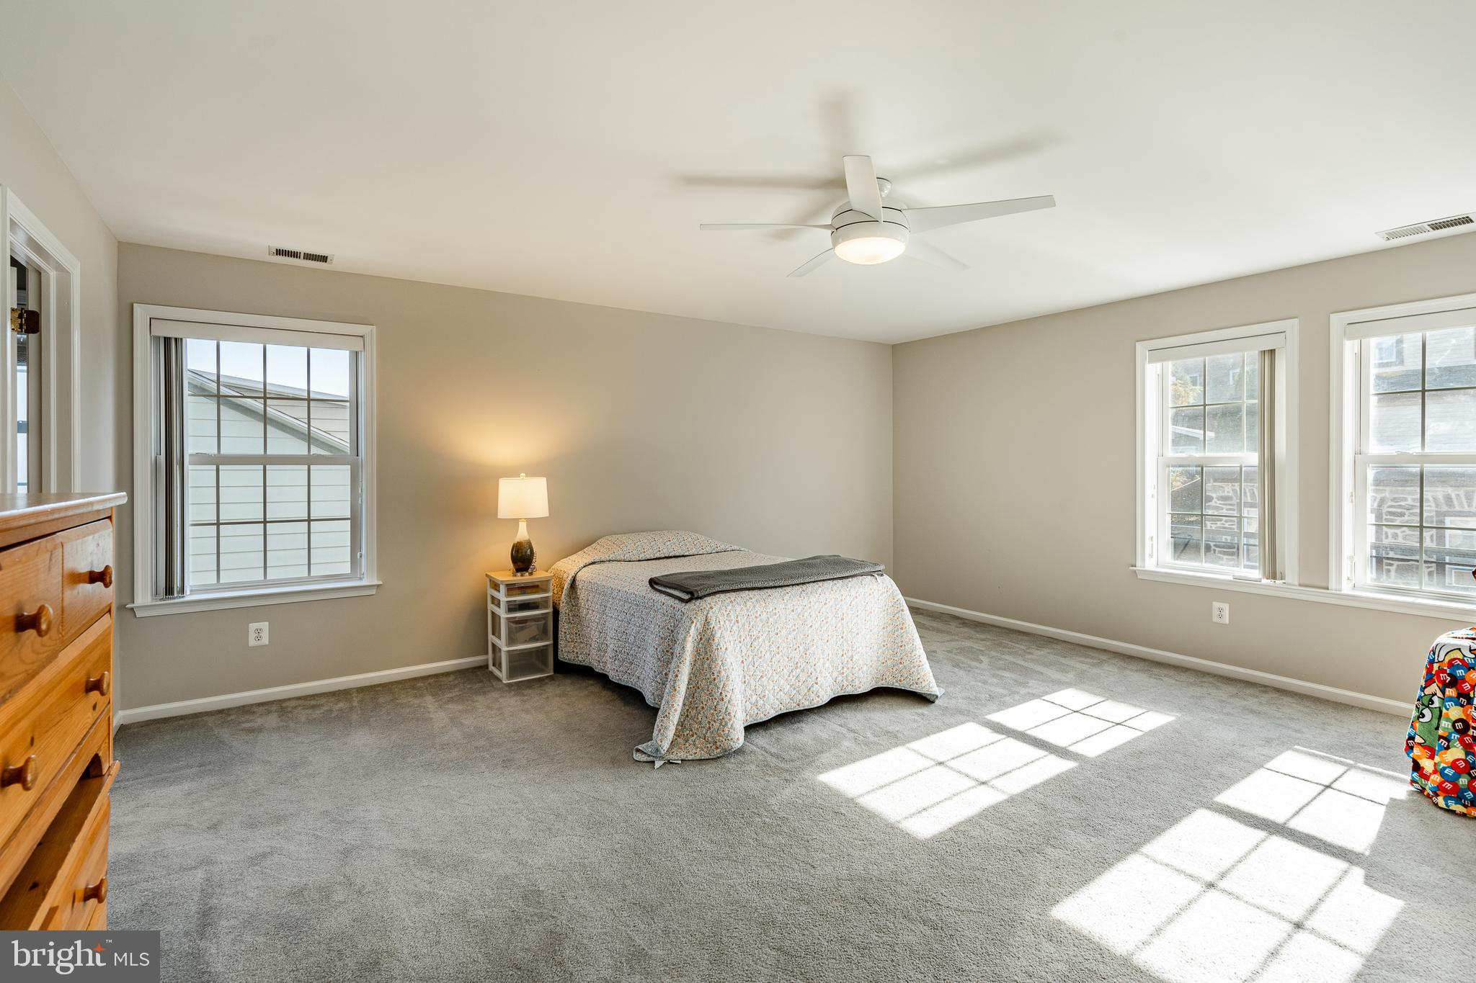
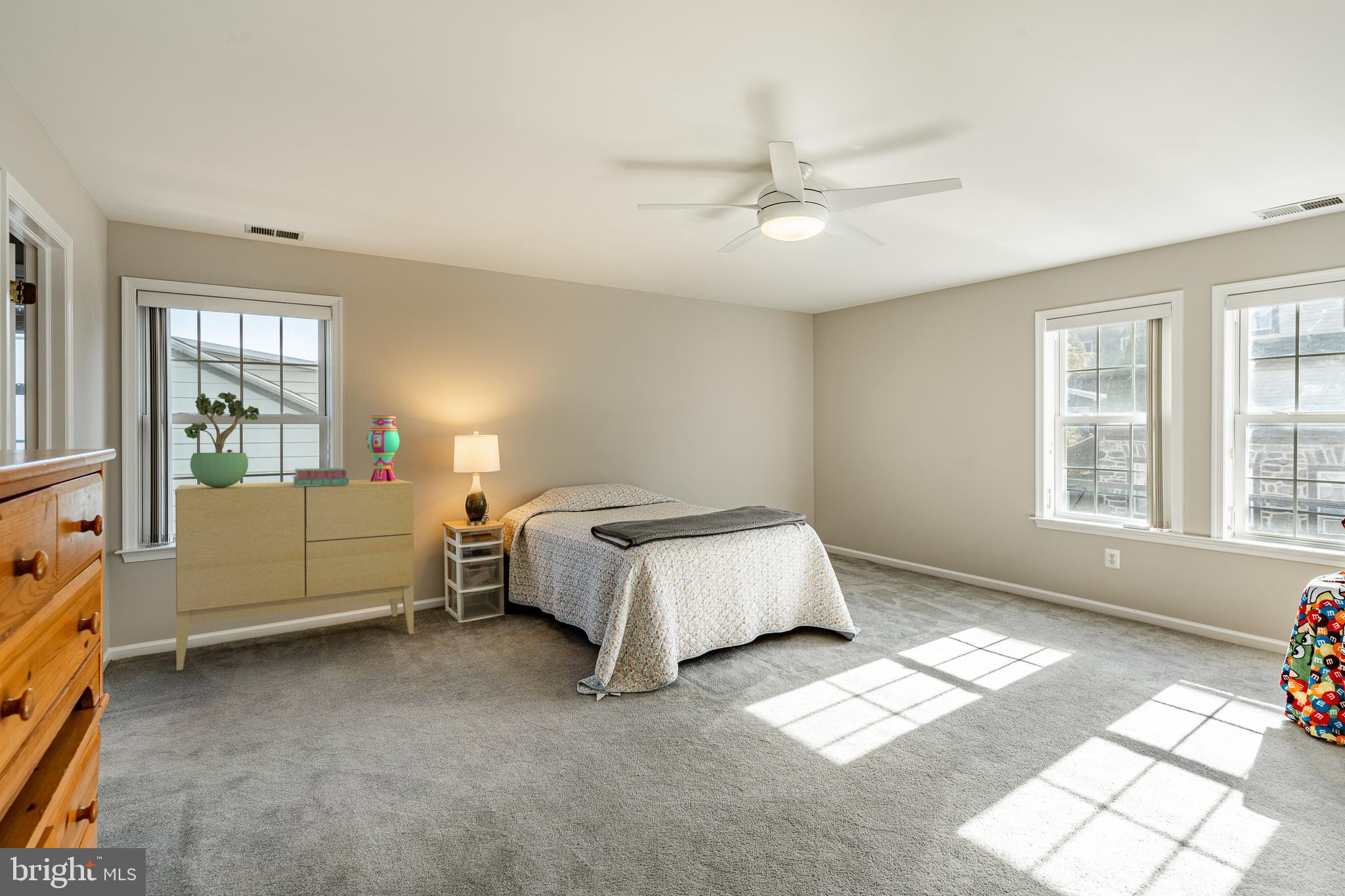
+ decorative vase [364,415,400,482]
+ stack of books [292,467,349,486]
+ sideboard [175,479,414,671]
+ potted plant [183,392,259,488]
